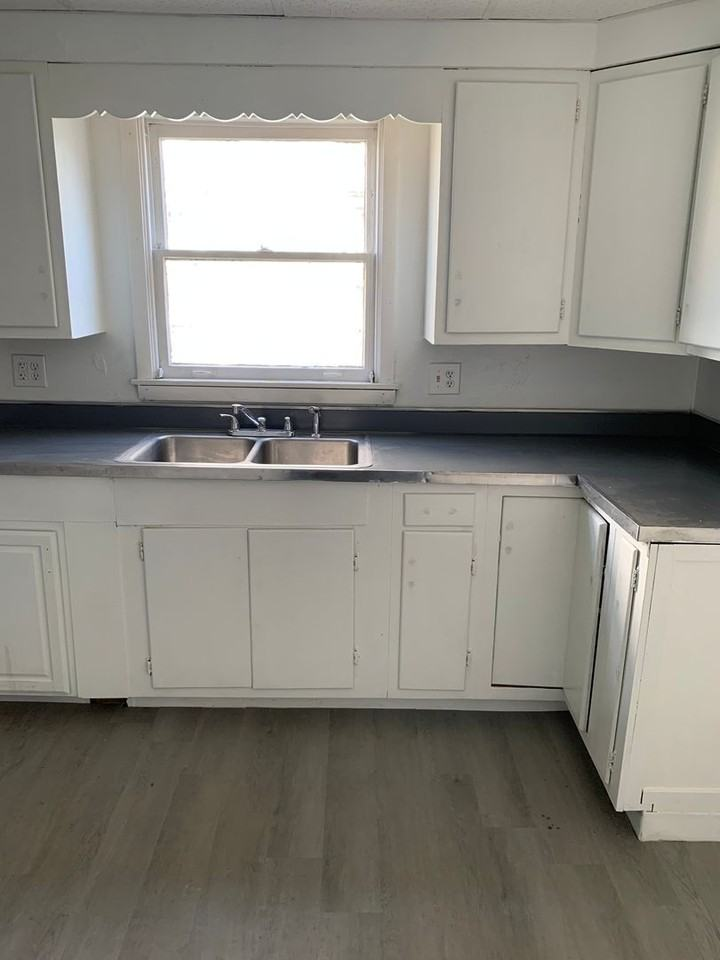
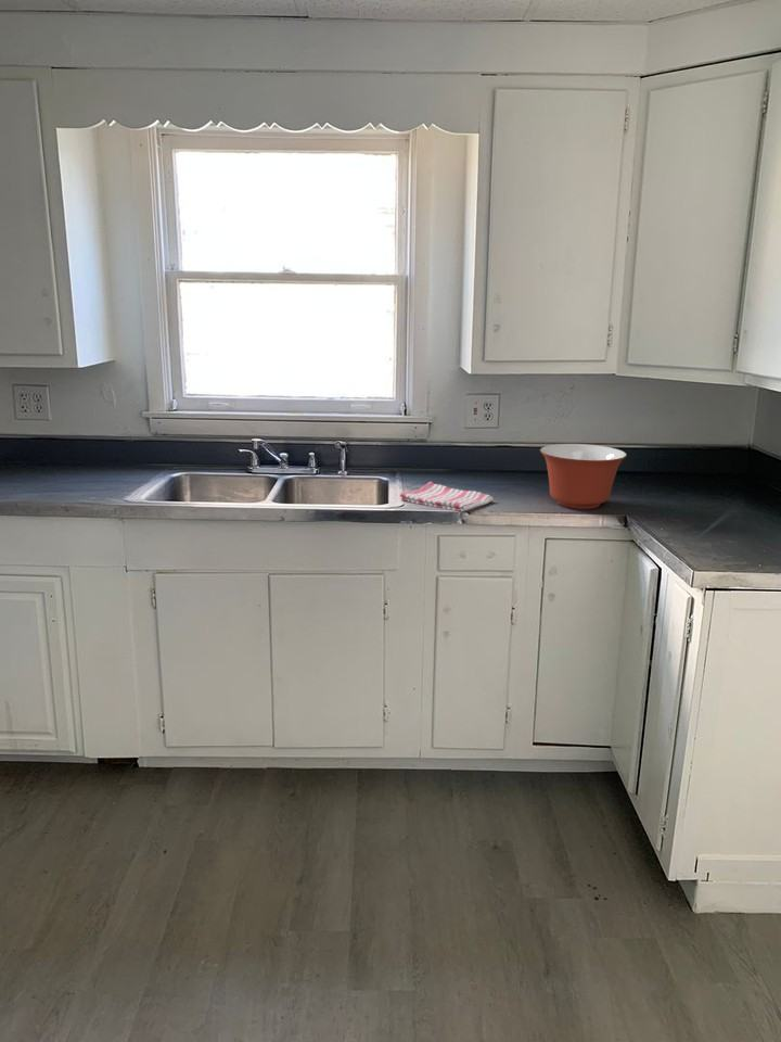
+ dish towel [399,481,495,512]
+ mixing bowl [539,443,628,510]
